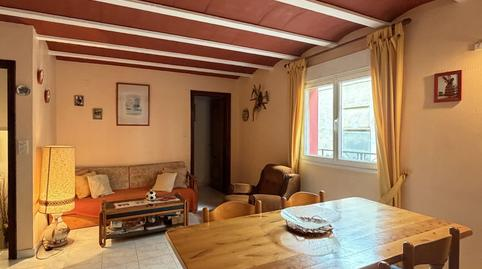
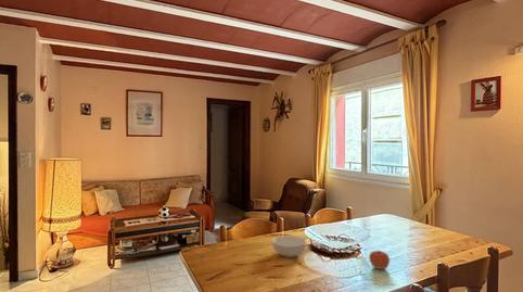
+ apple [368,250,391,270]
+ cereal bowl [271,234,307,258]
